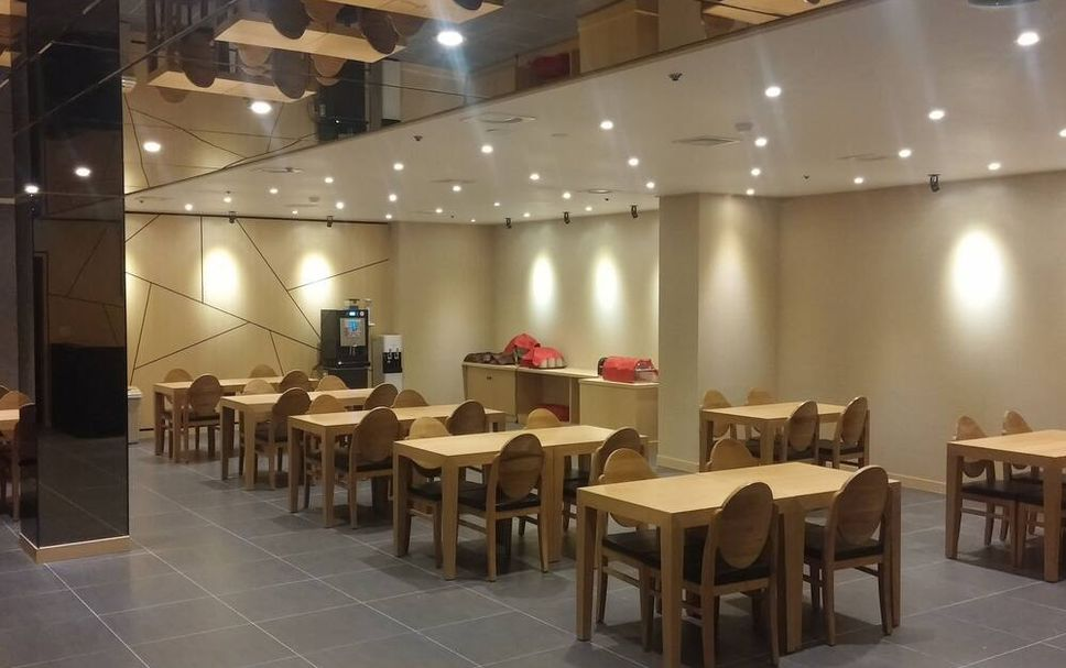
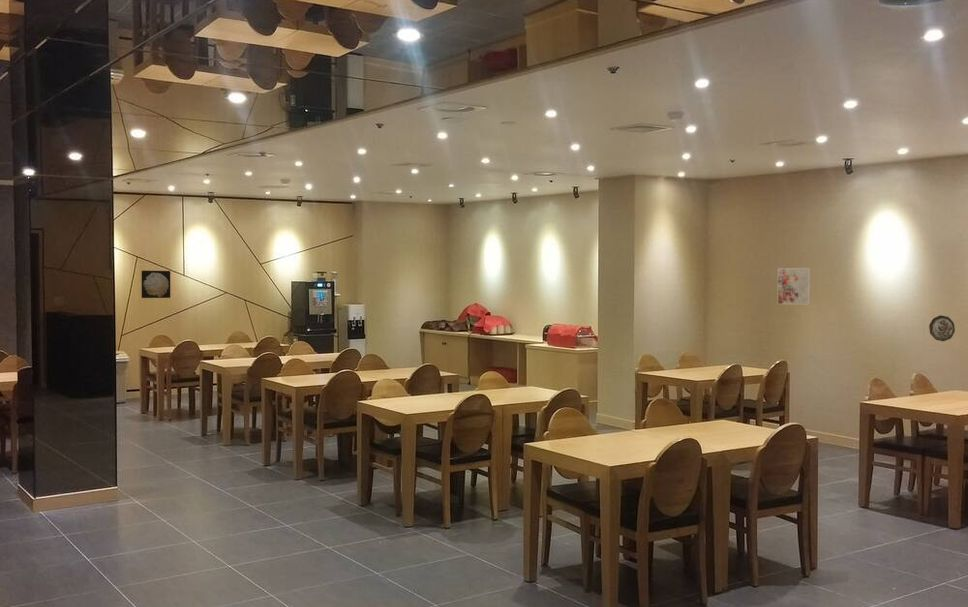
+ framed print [777,267,812,306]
+ wall art [140,270,171,299]
+ decorative plate [928,315,956,342]
